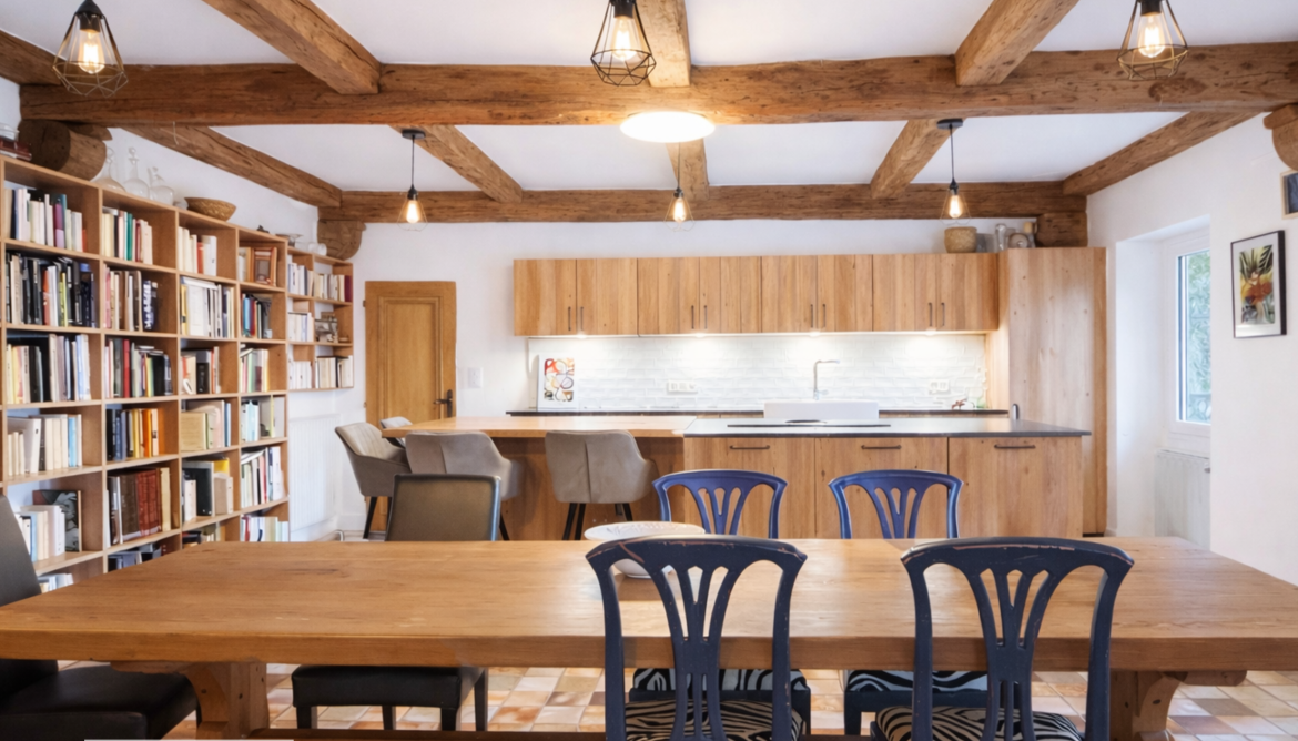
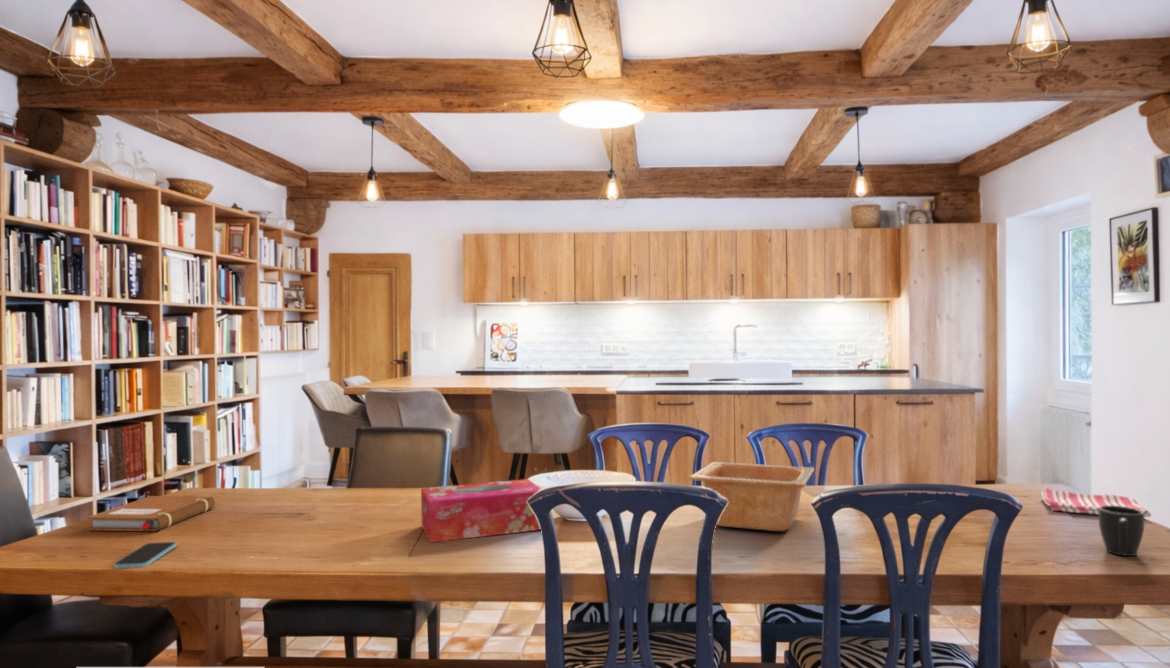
+ serving bowl [688,461,815,532]
+ dish towel [1040,487,1152,518]
+ notebook [86,495,216,532]
+ mug [1098,506,1145,557]
+ smartphone [113,541,177,569]
+ tissue box [420,478,542,543]
